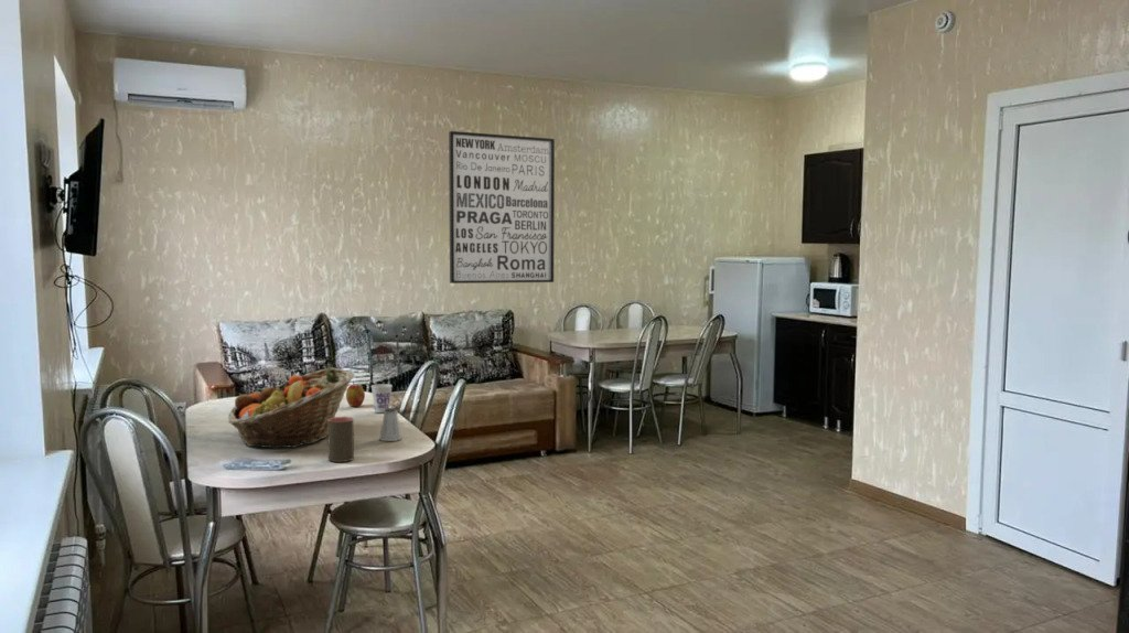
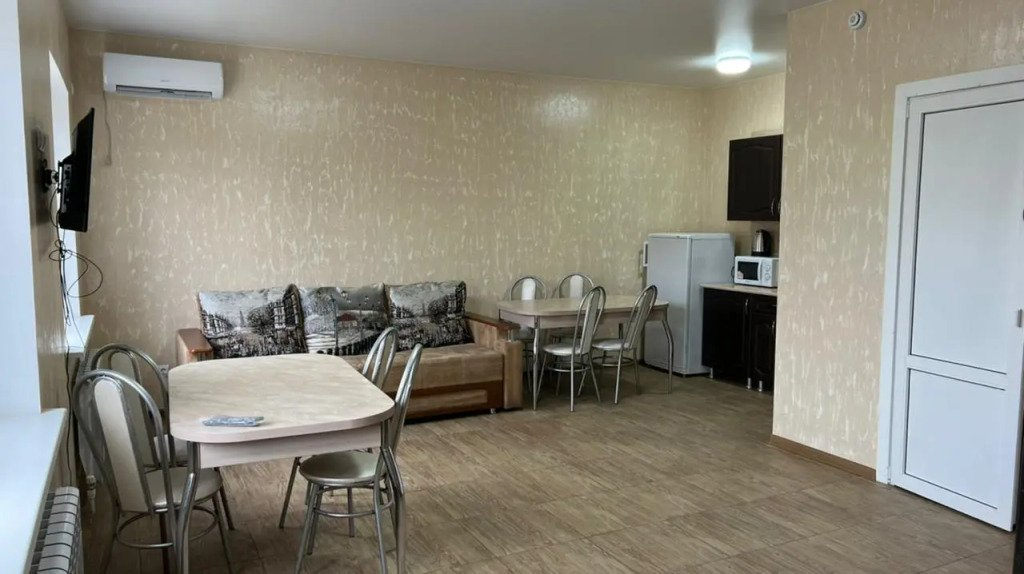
- saltshaker [378,407,404,442]
- cup [326,416,355,463]
- cup [370,383,394,414]
- fruit basket [227,367,356,449]
- wall art [448,130,556,285]
- apple [345,380,366,408]
